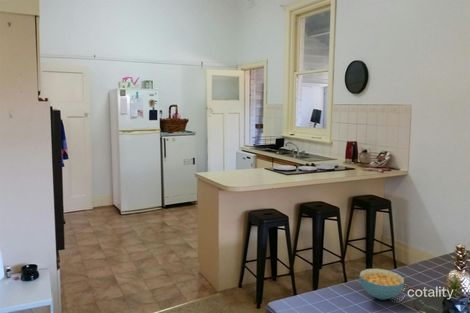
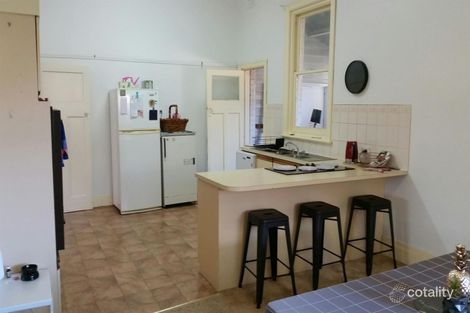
- cereal bowl [359,268,405,301]
